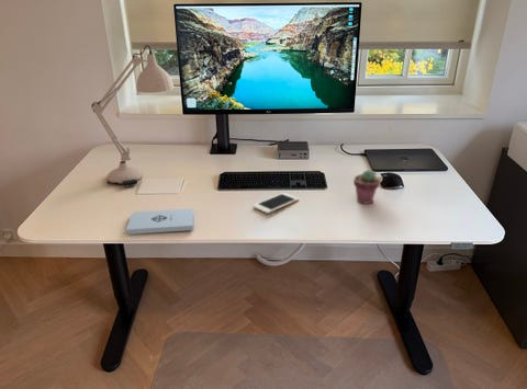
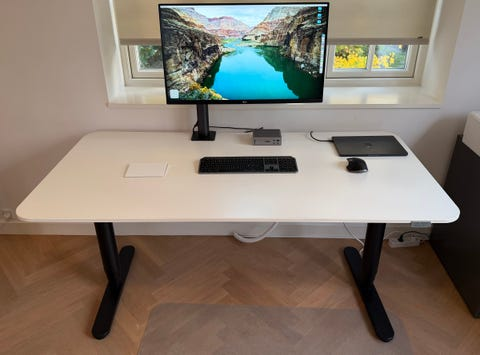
- potted succulent [352,169,381,205]
- desk lamp [90,44,175,187]
- notepad [125,208,194,236]
- cell phone [251,192,300,215]
